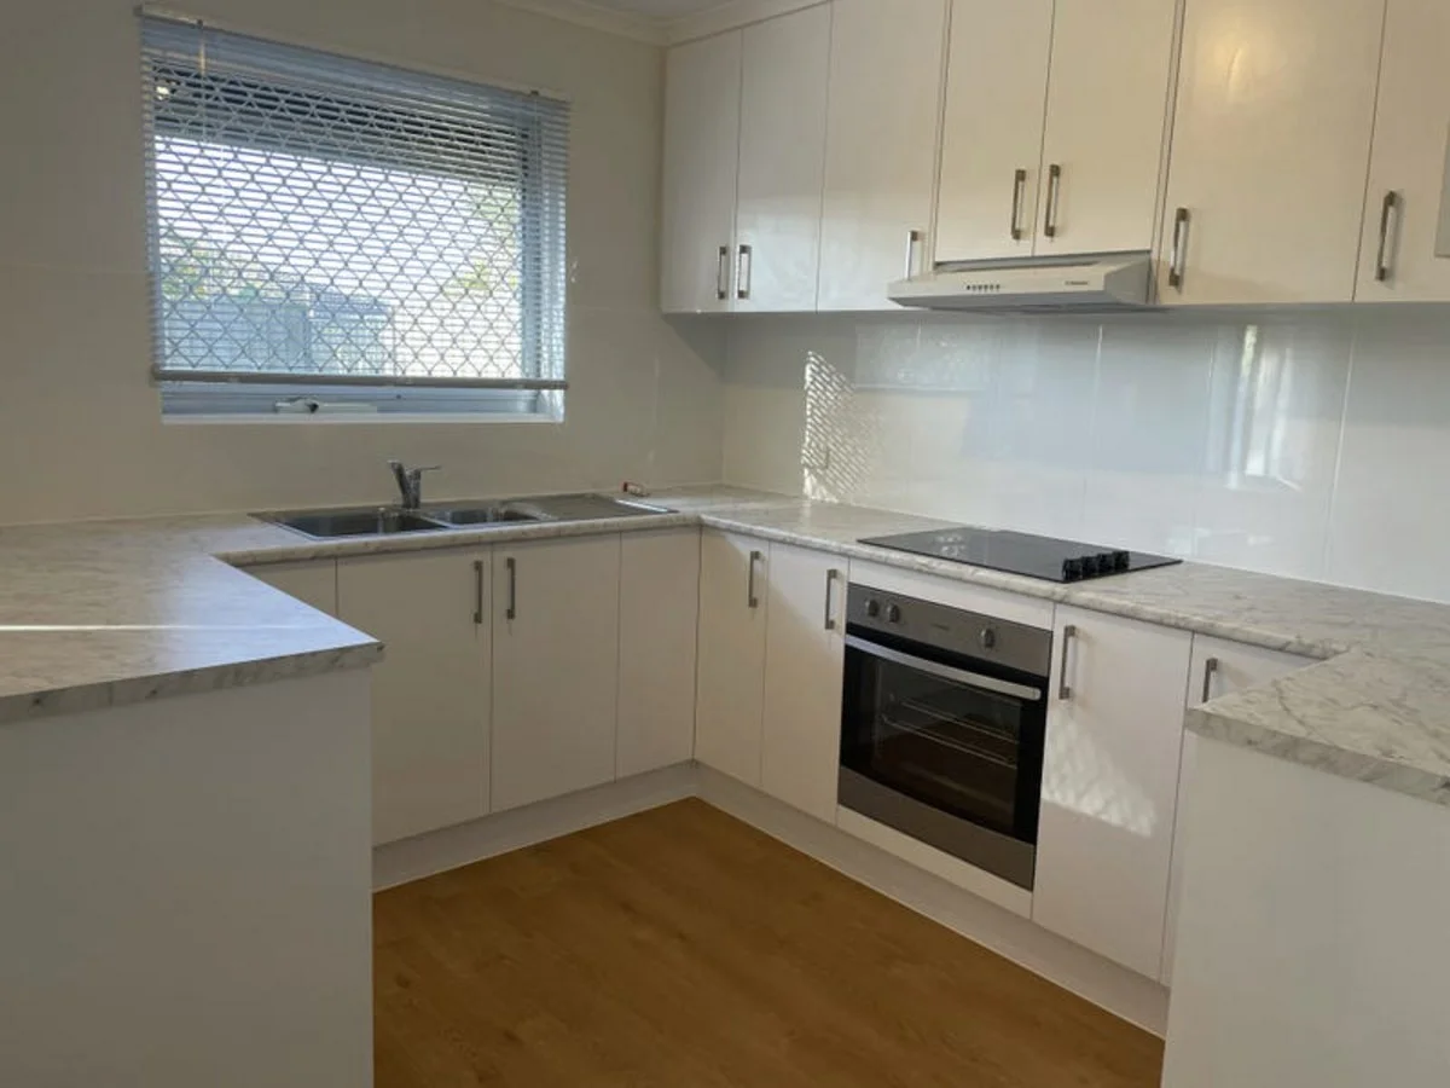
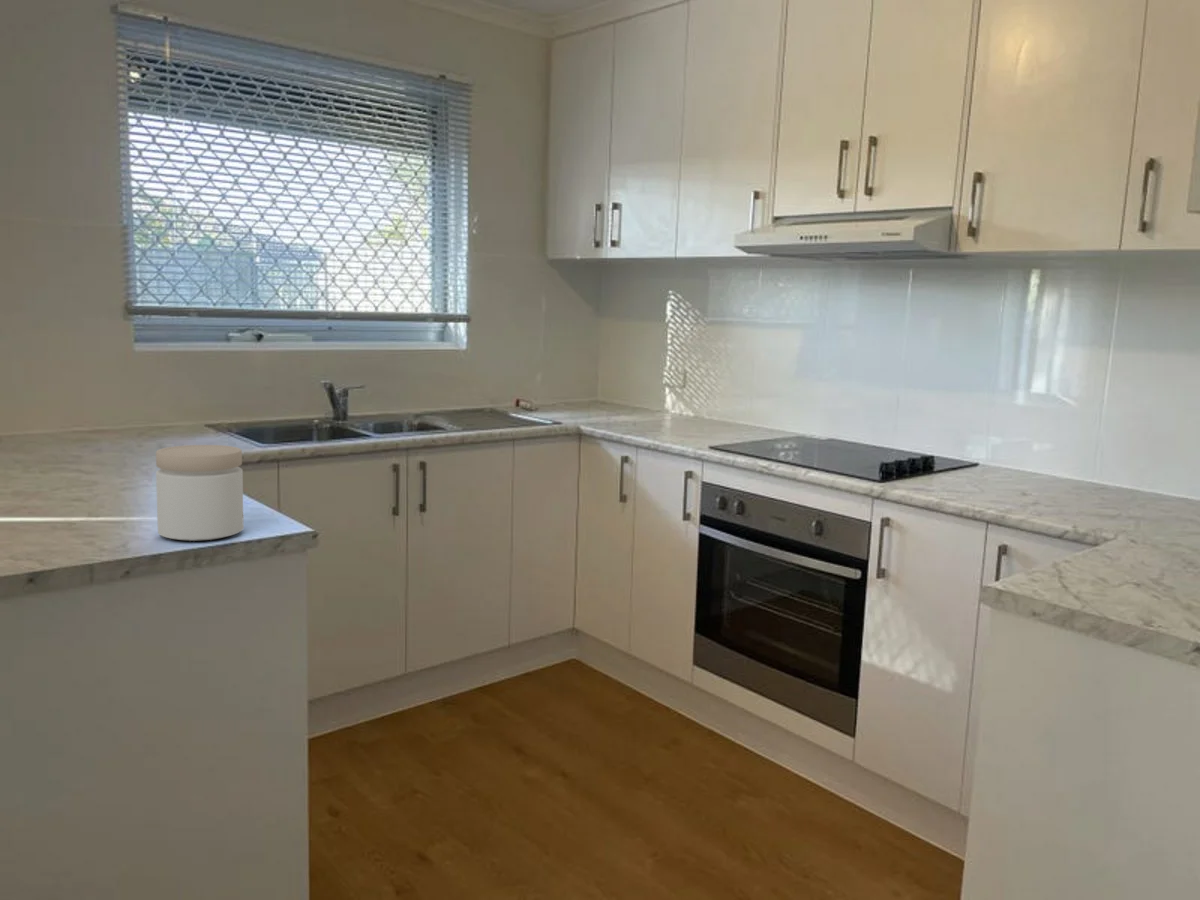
+ jar [155,444,245,542]
